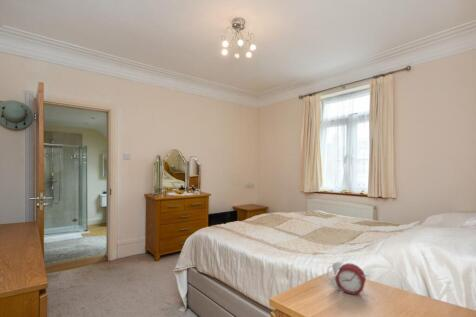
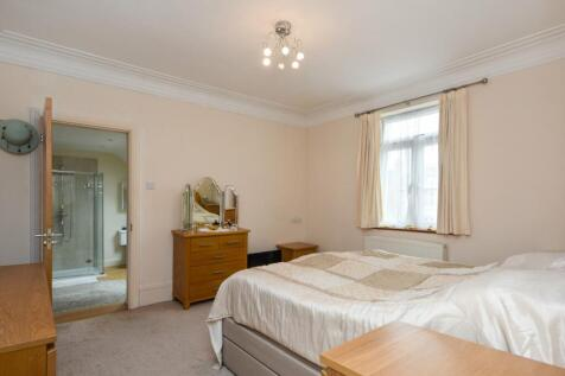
- alarm clock [326,261,370,296]
